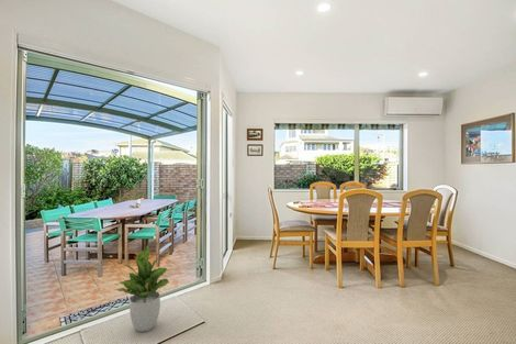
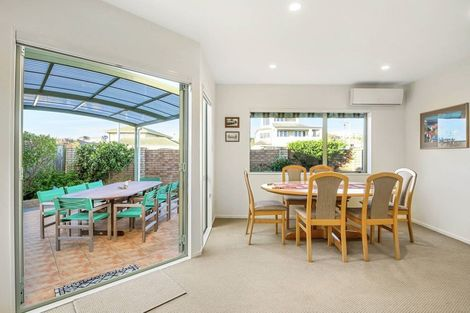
- potted plant [115,245,170,333]
